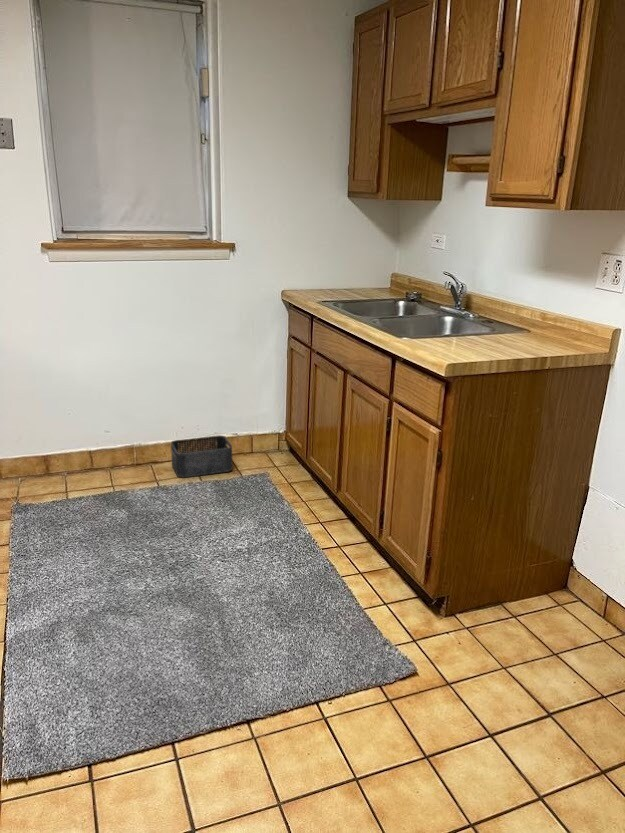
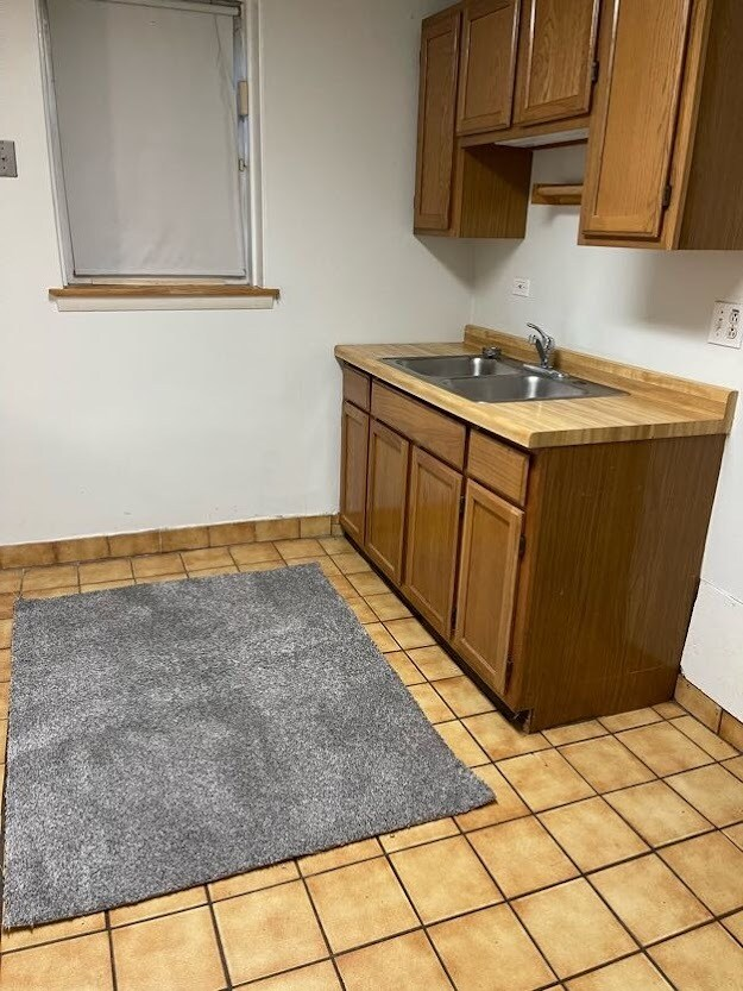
- storage bin [170,434,234,478]
